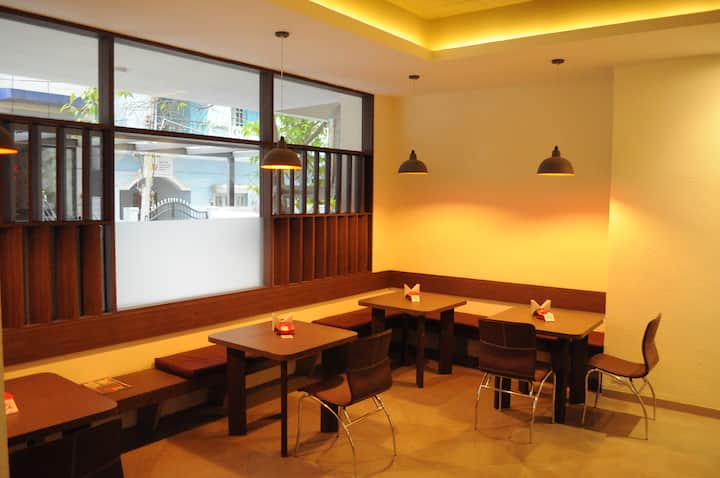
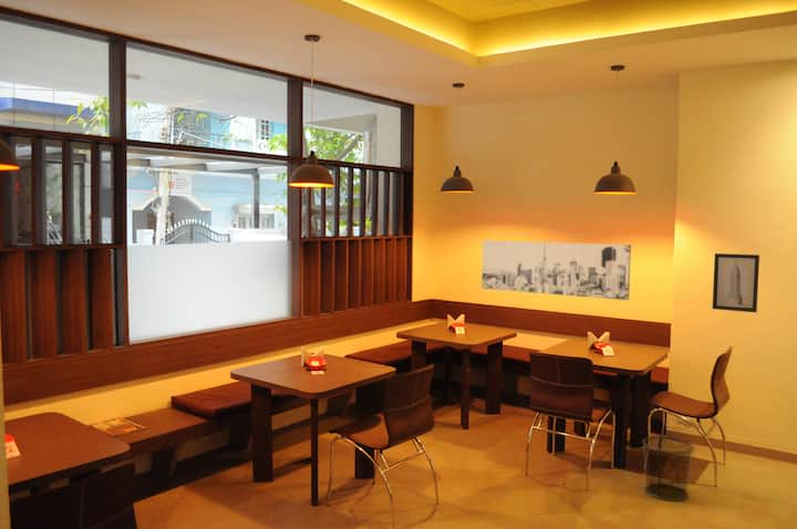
+ waste bin [642,435,695,502]
+ wall art [480,239,632,301]
+ wall art [712,252,760,313]
